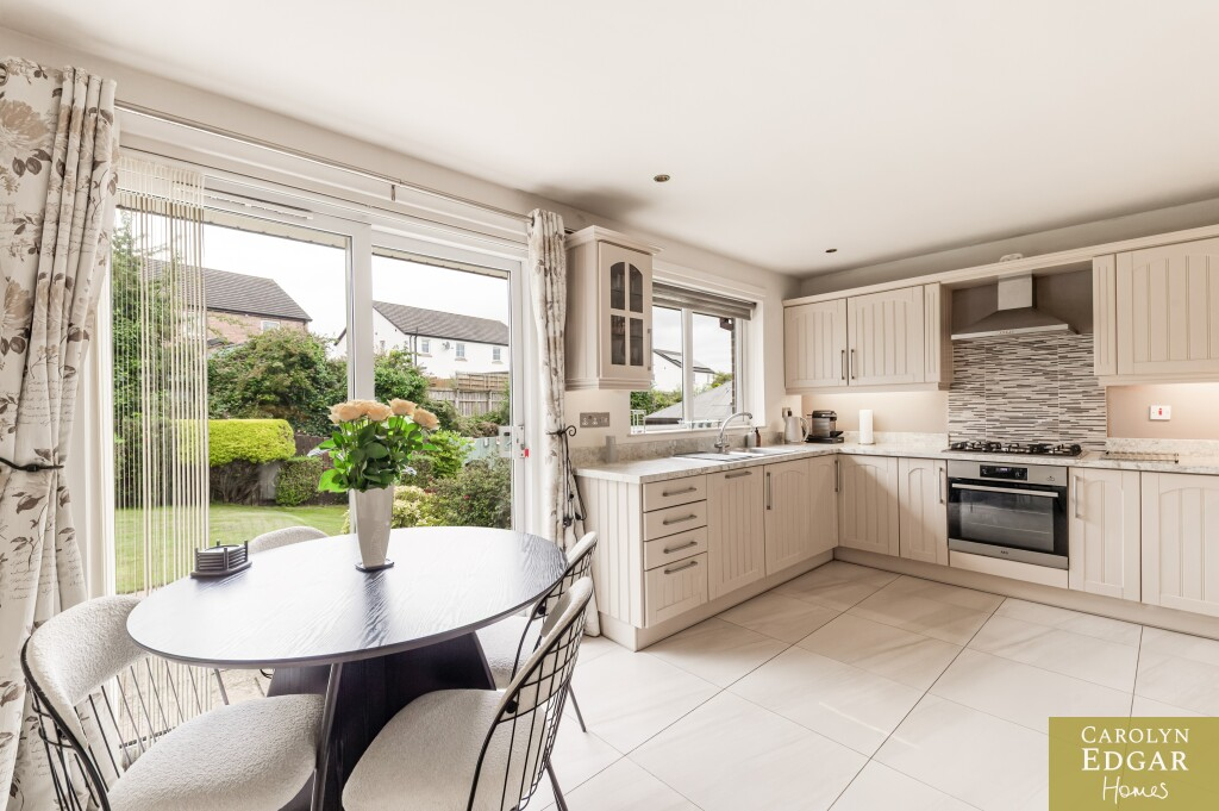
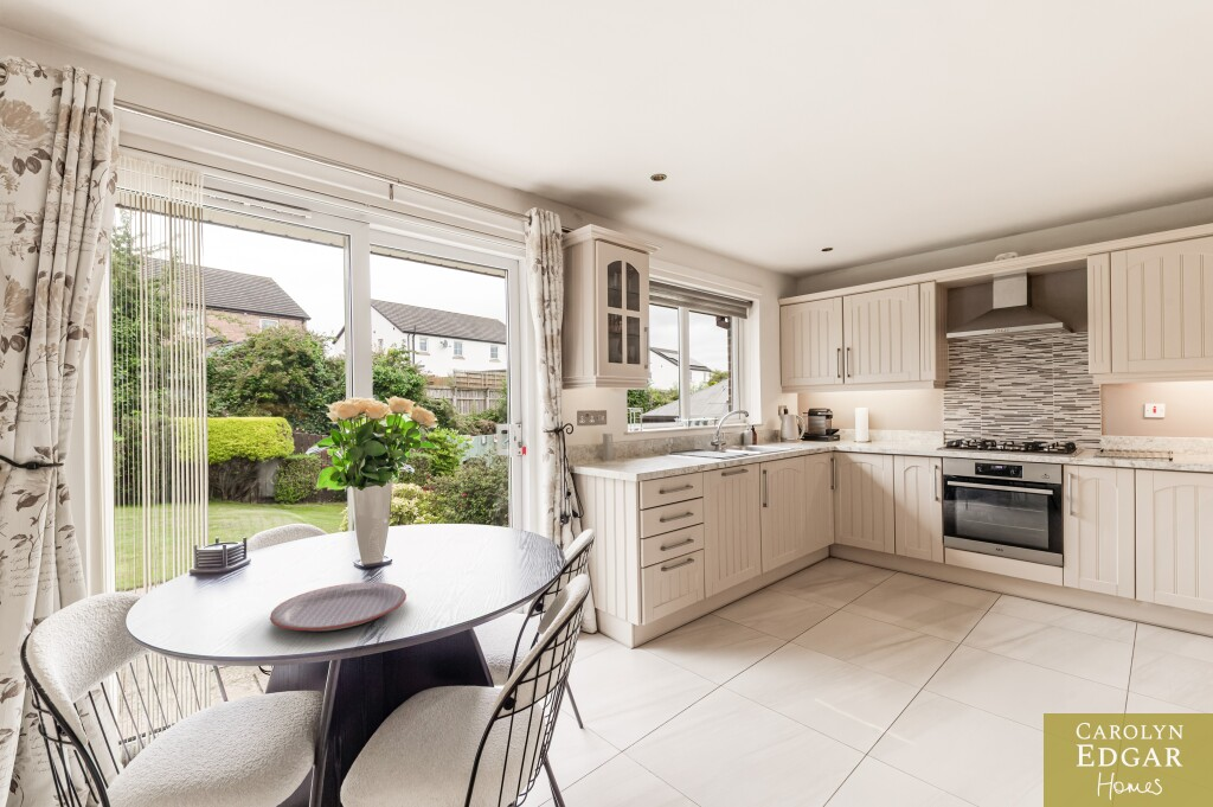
+ plate [269,582,407,632]
